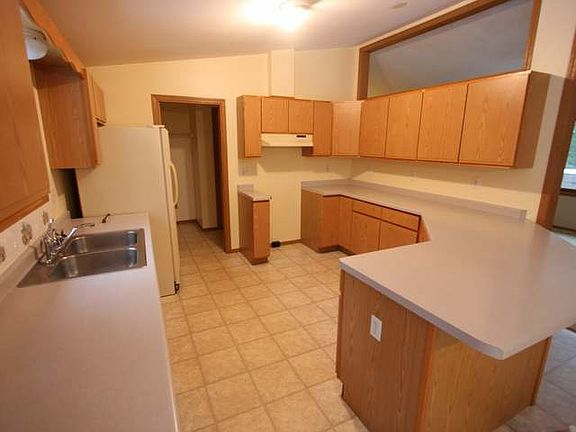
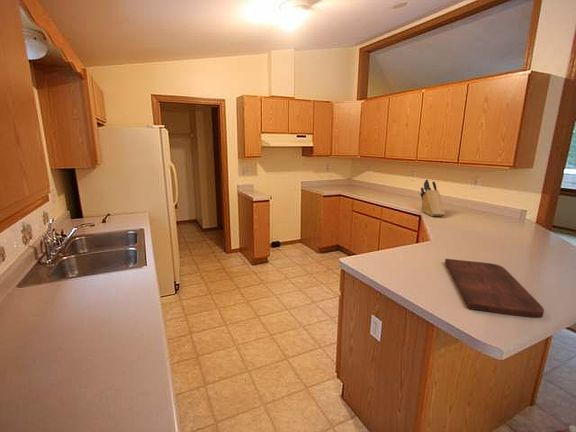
+ knife block [419,179,446,217]
+ cutting board [444,258,545,319]
